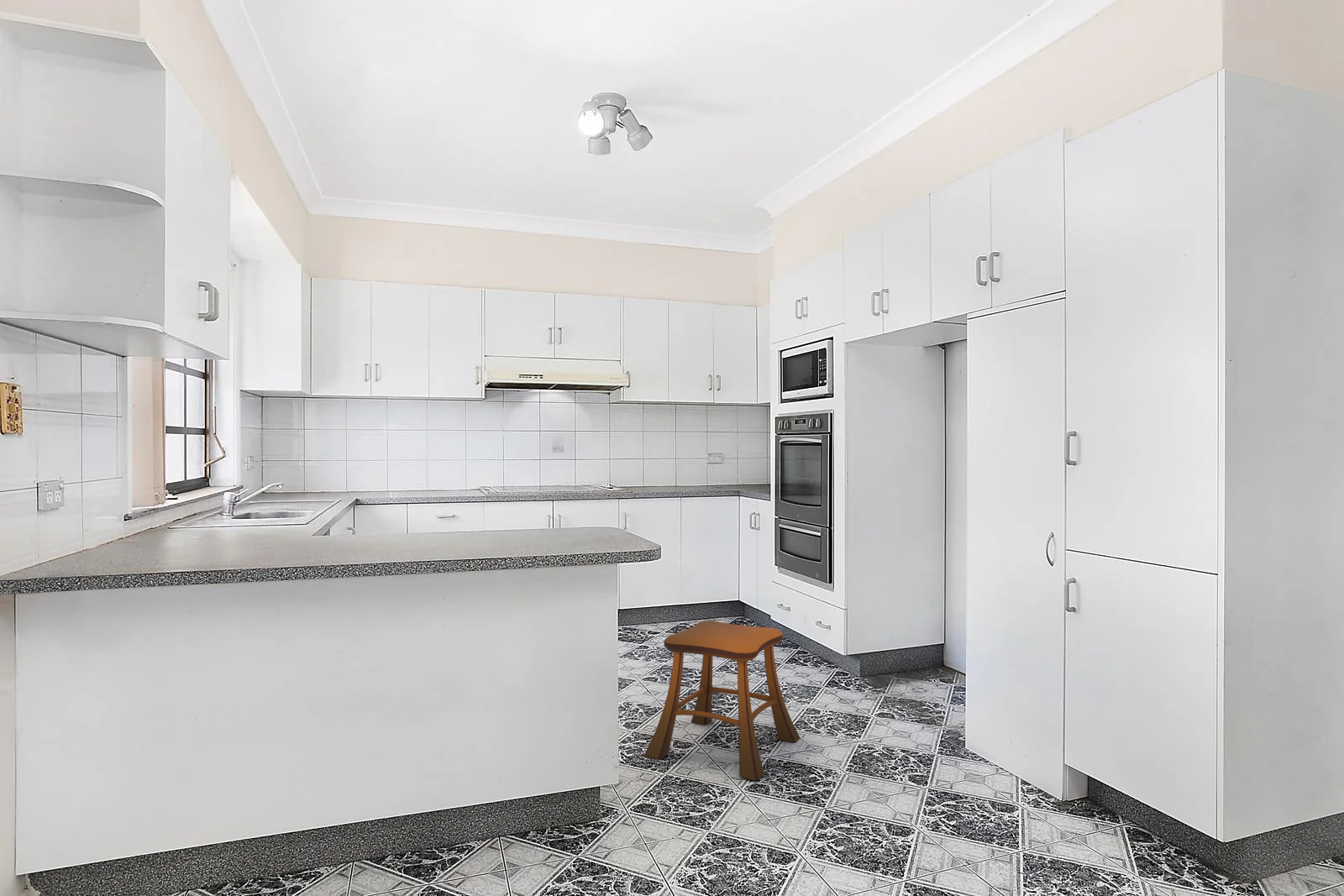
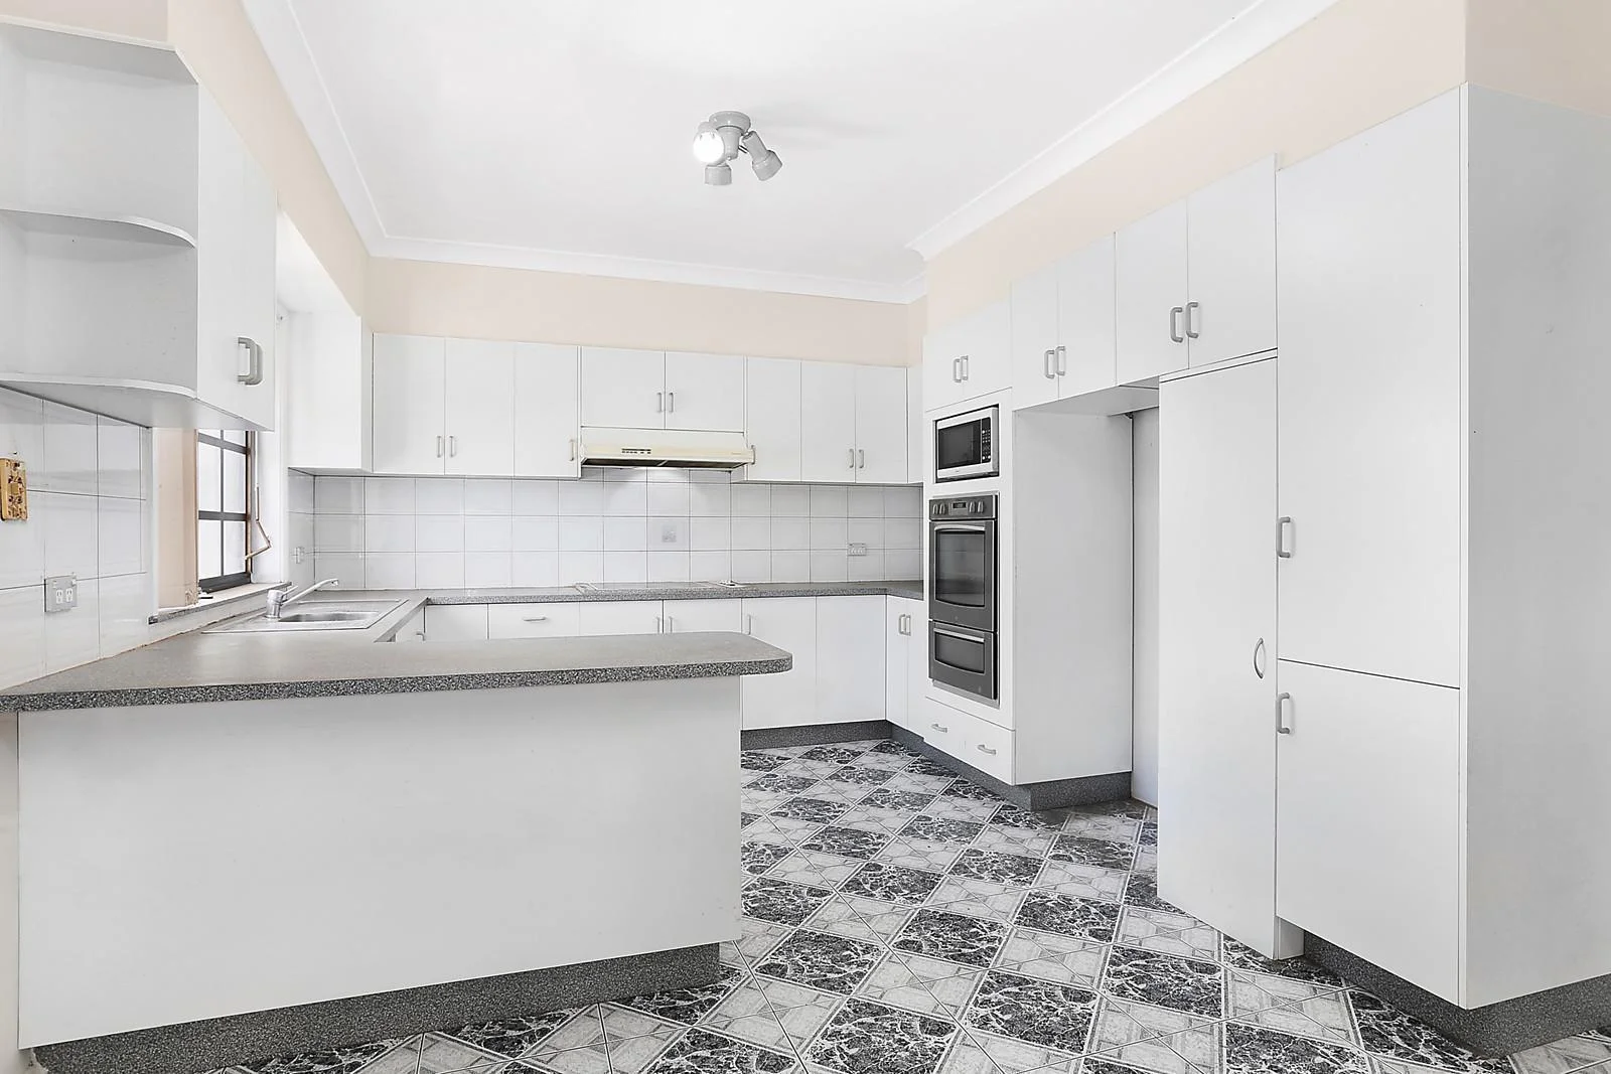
- stool [643,620,801,781]
